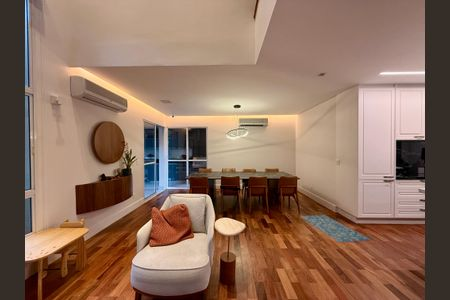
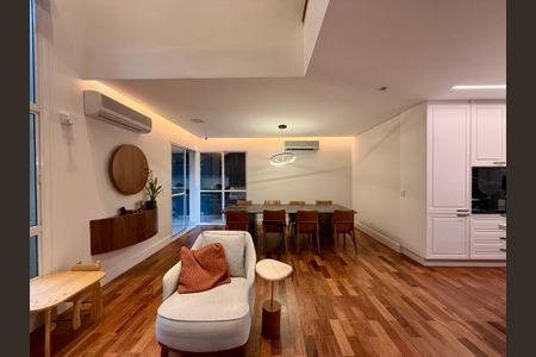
- rug [299,214,373,243]
